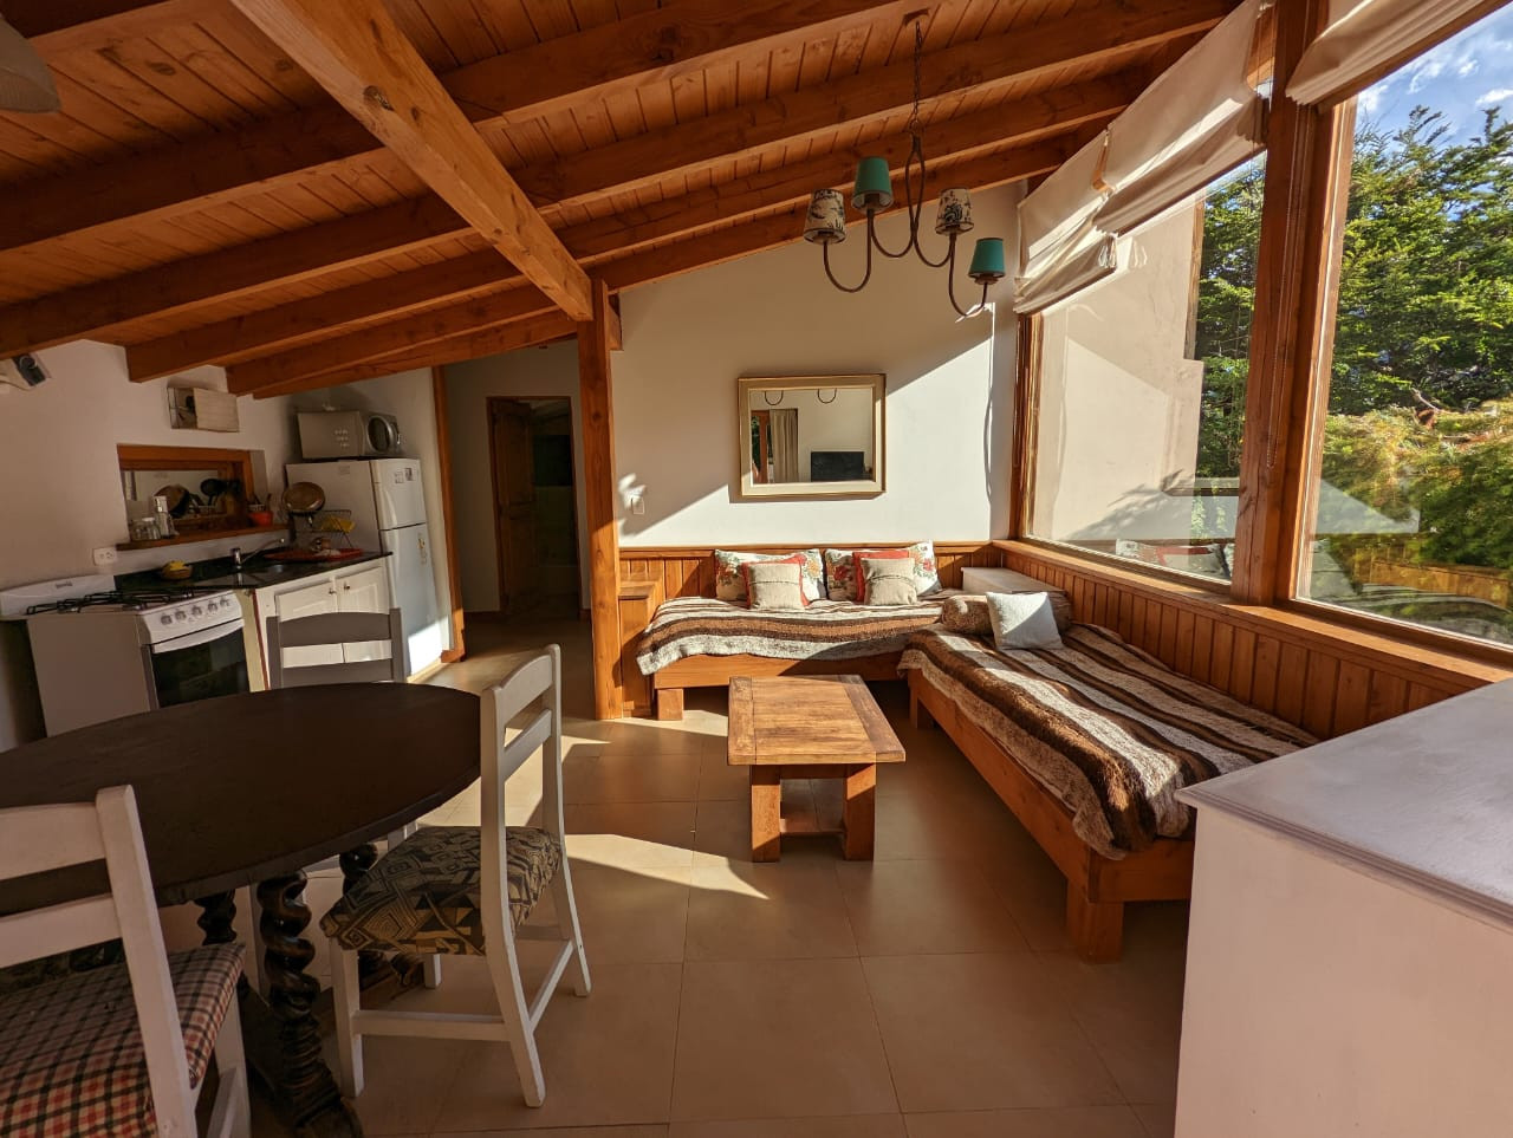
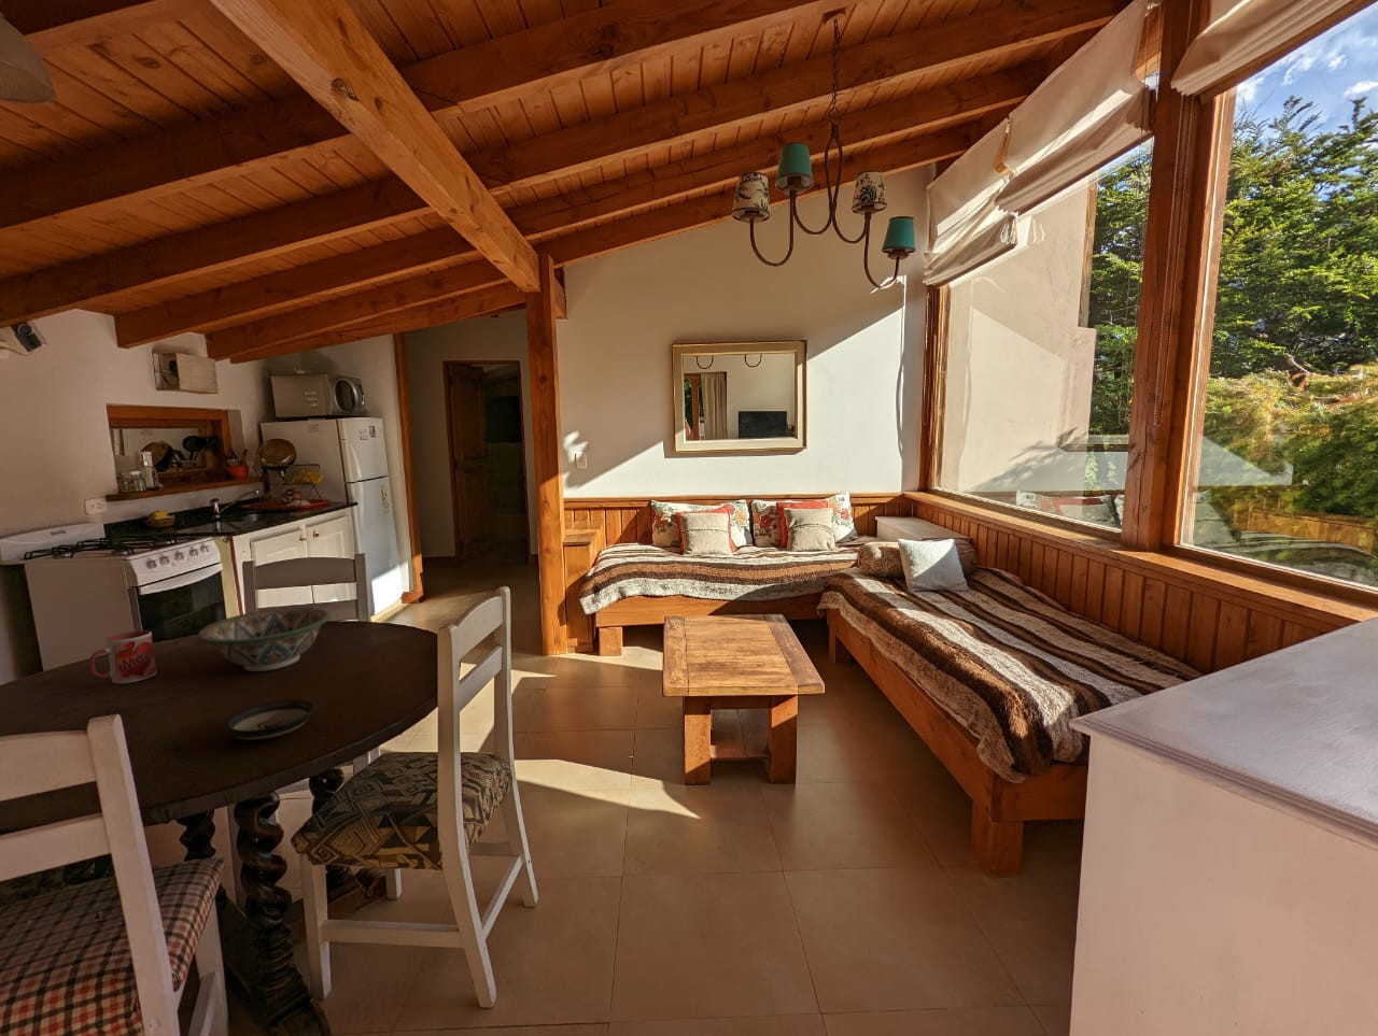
+ saucer [223,699,316,741]
+ mug [87,629,157,684]
+ decorative bowl [197,606,333,673]
